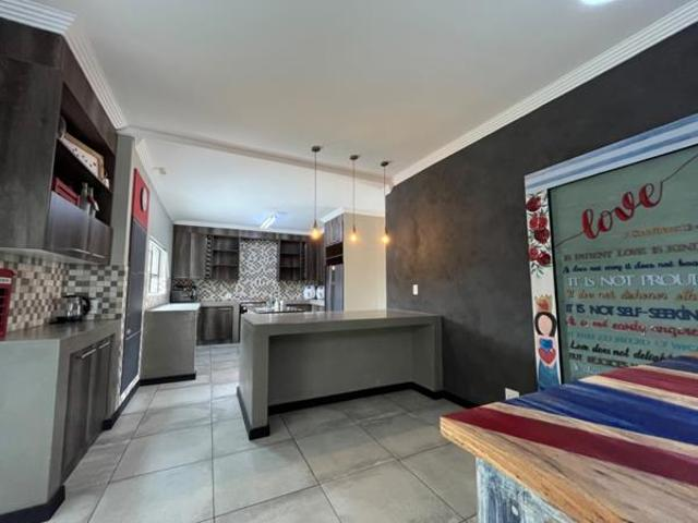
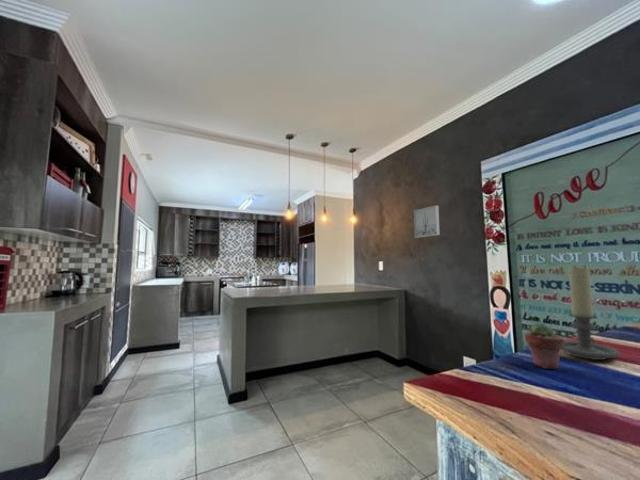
+ potted succulent [523,322,565,370]
+ wall art [413,205,441,239]
+ candle holder [561,265,621,361]
